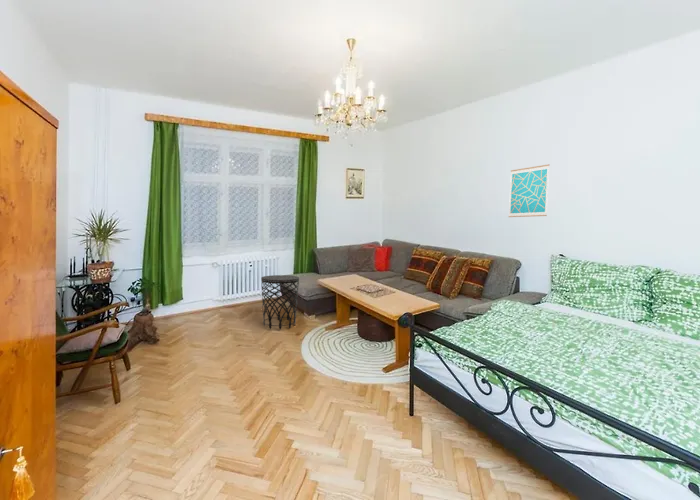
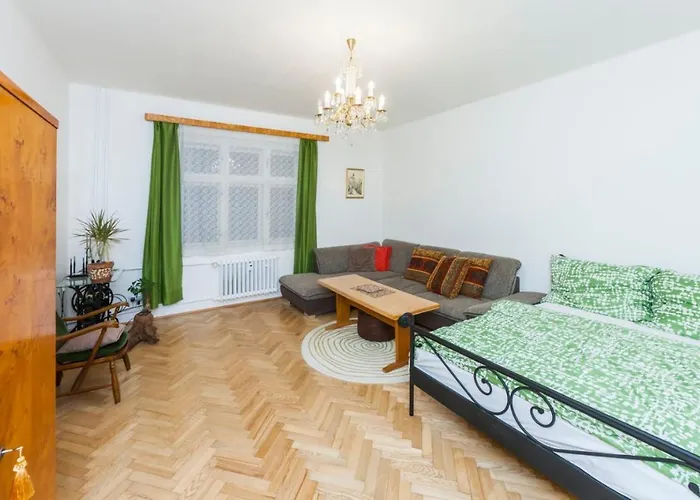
- side table [260,274,300,331]
- wall art [507,163,550,218]
